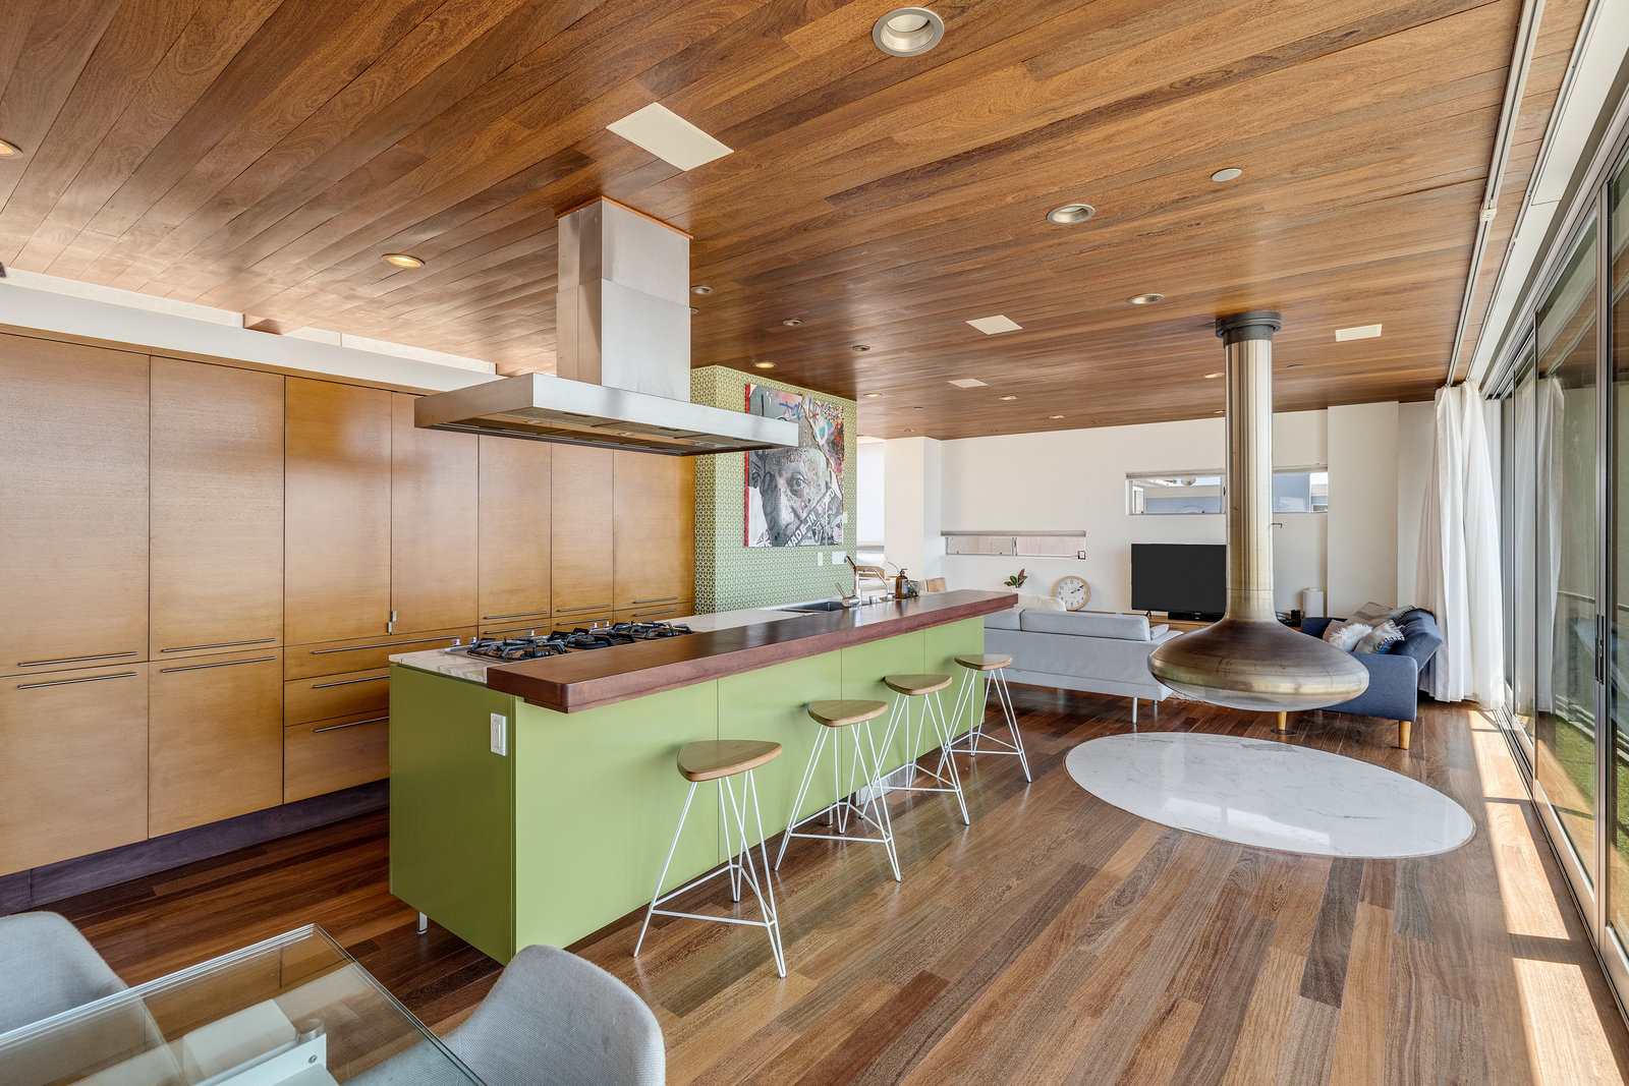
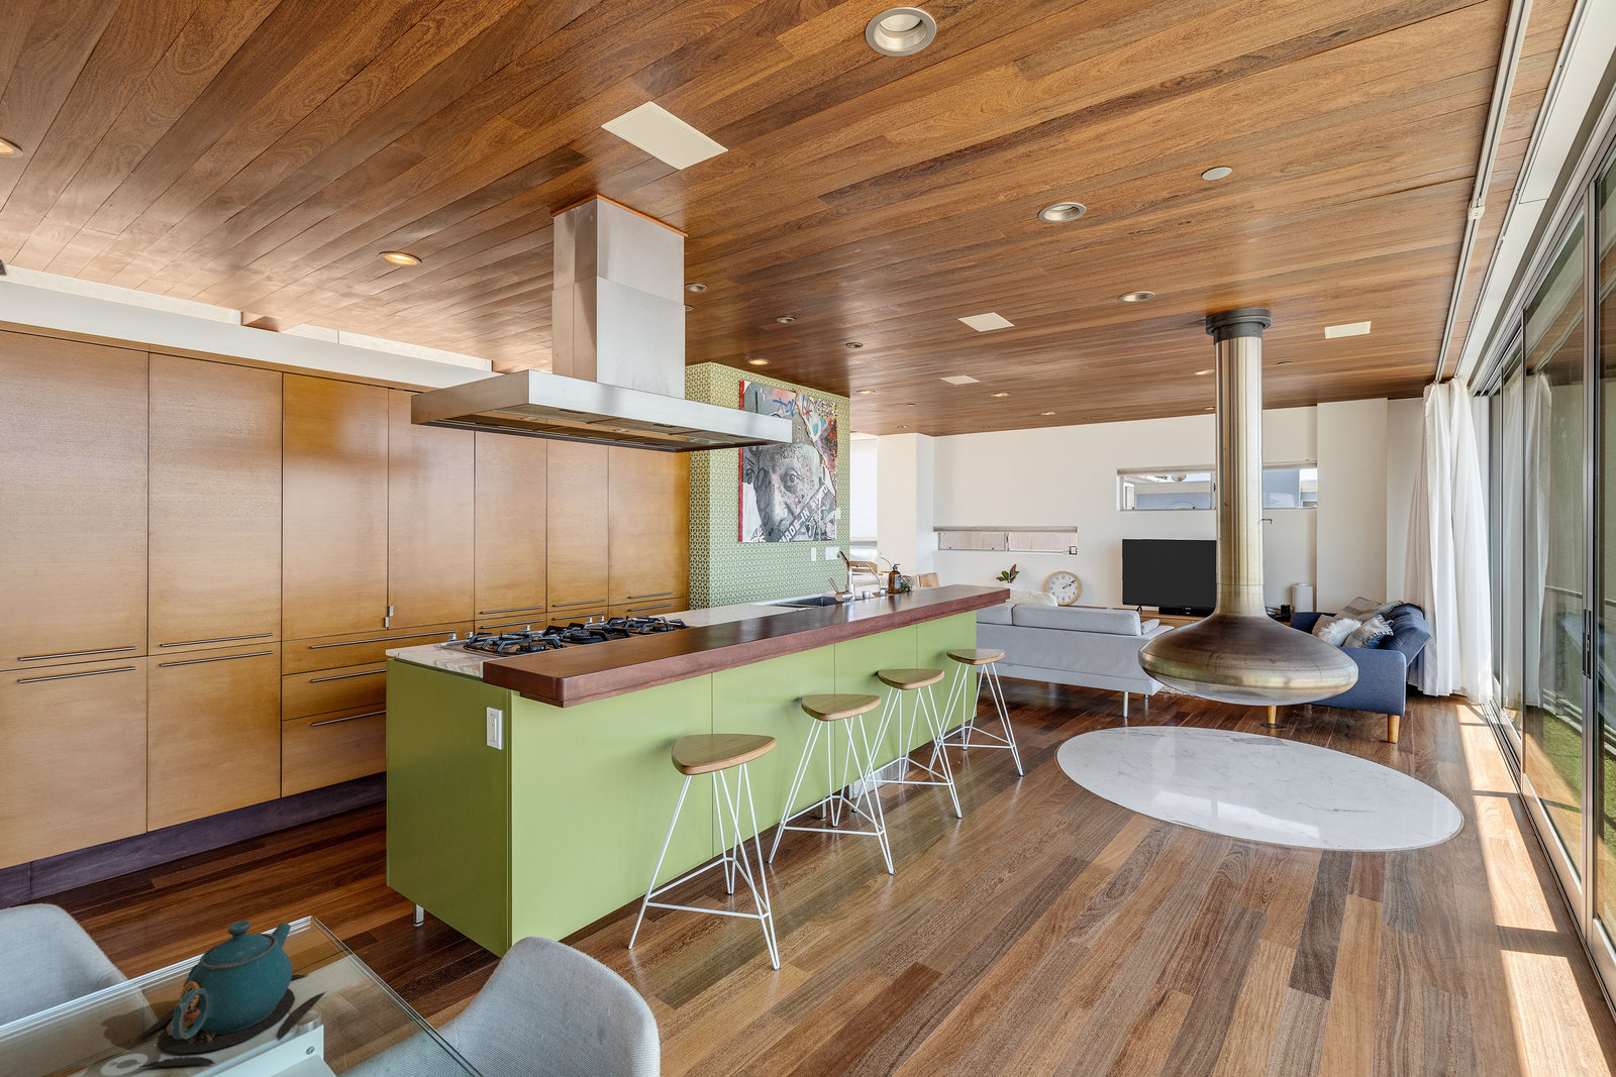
+ teapot [133,920,327,1067]
